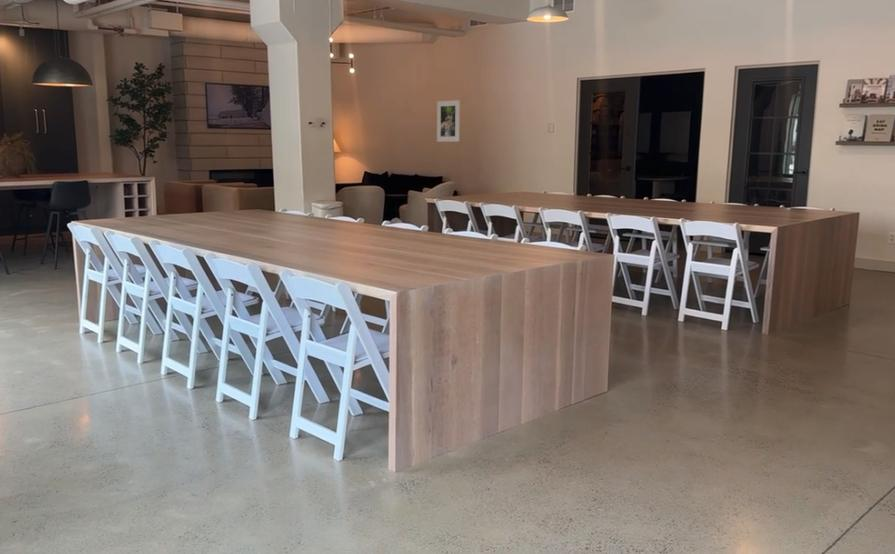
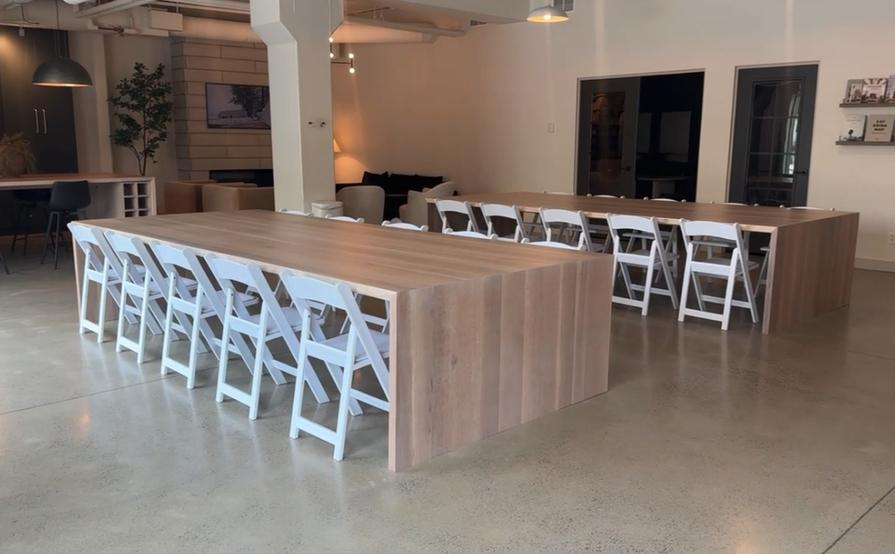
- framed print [436,99,461,143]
